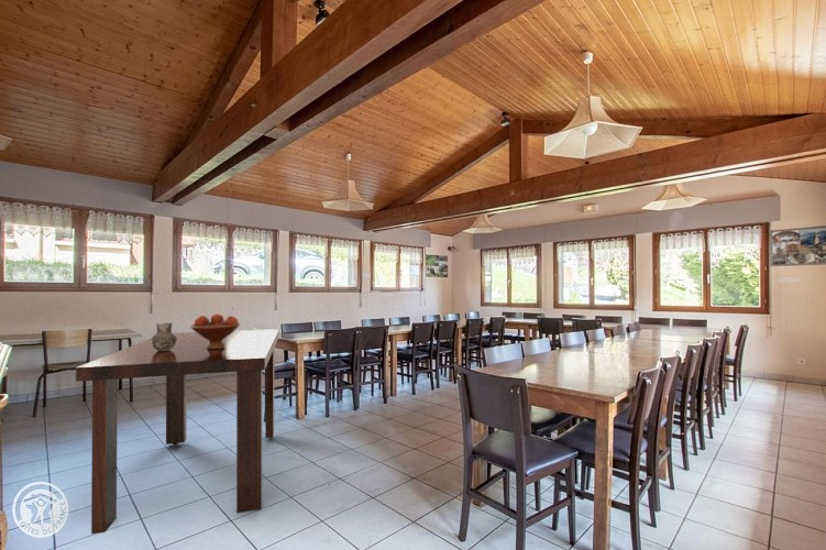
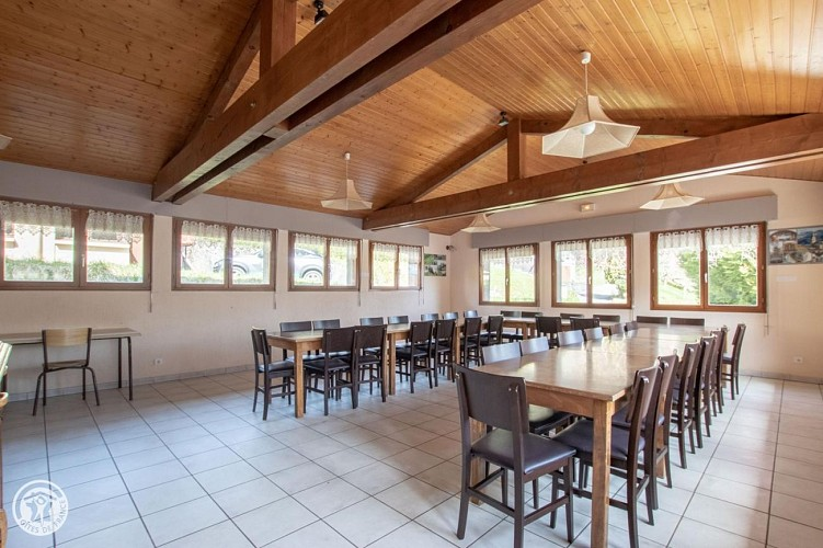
- ceramic pitcher [151,321,177,351]
- fruit bowl [189,312,241,349]
- dining table [75,328,279,536]
